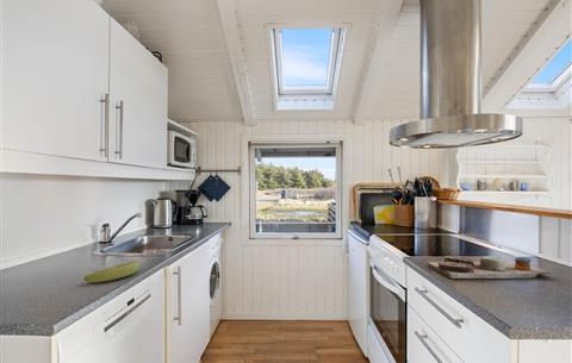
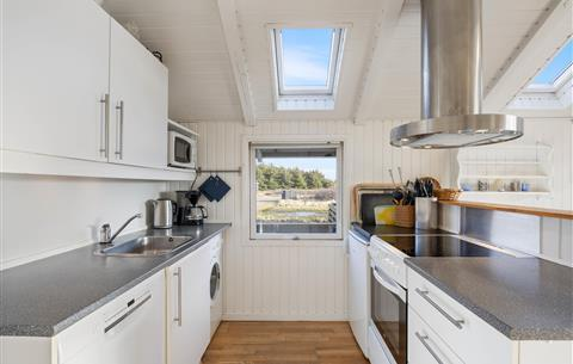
- banana [83,259,141,283]
- cutting board [427,255,552,280]
